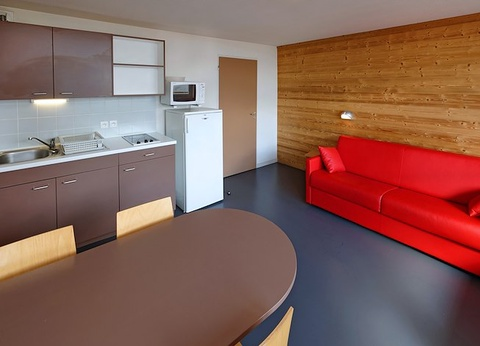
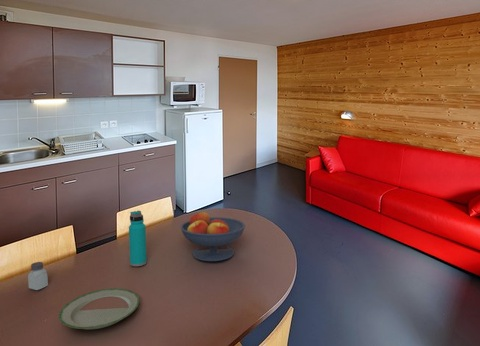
+ saltshaker [27,261,49,291]
+ fruit bowl [179,211,246,262]
+ plate [57,287,141,330]
+ water bottle [128,210,148,267]
